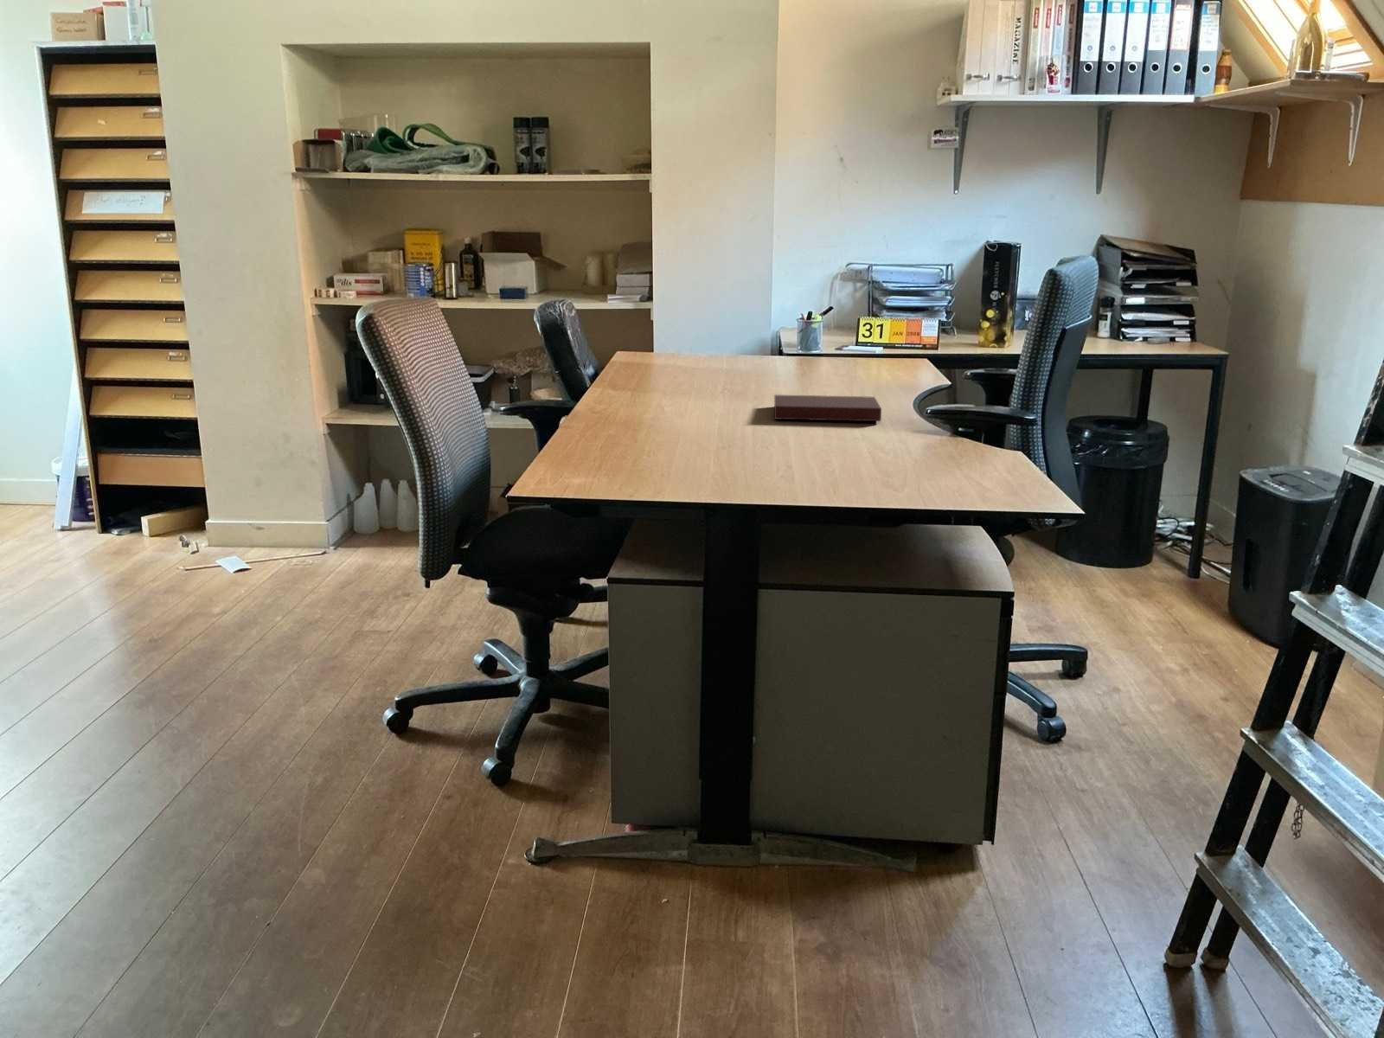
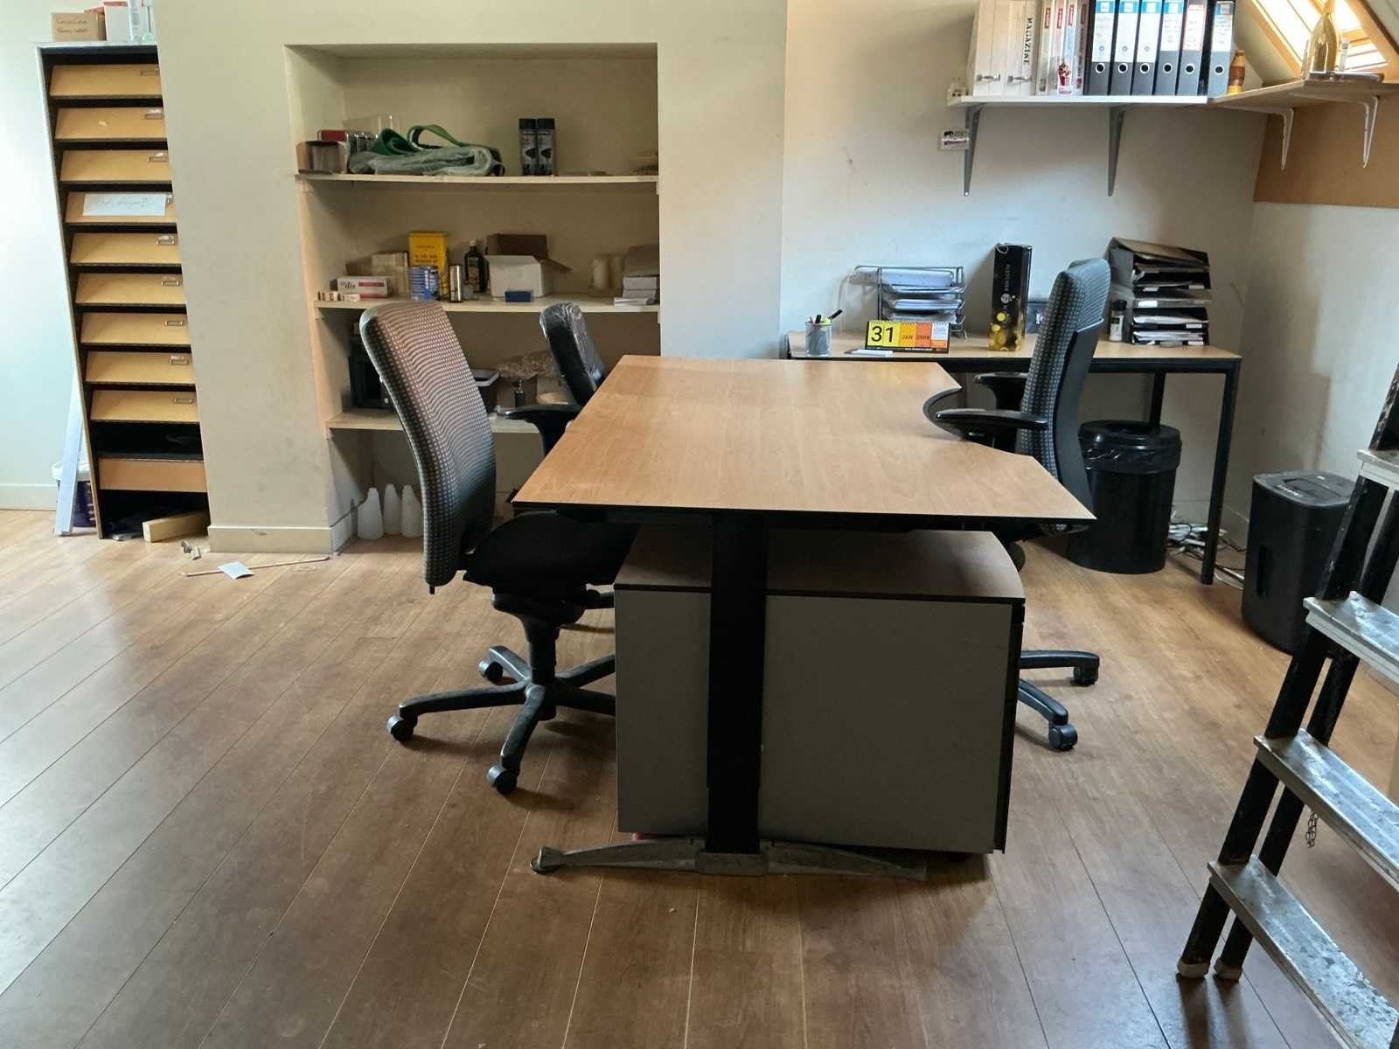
- notebook [774,394,883,422]
